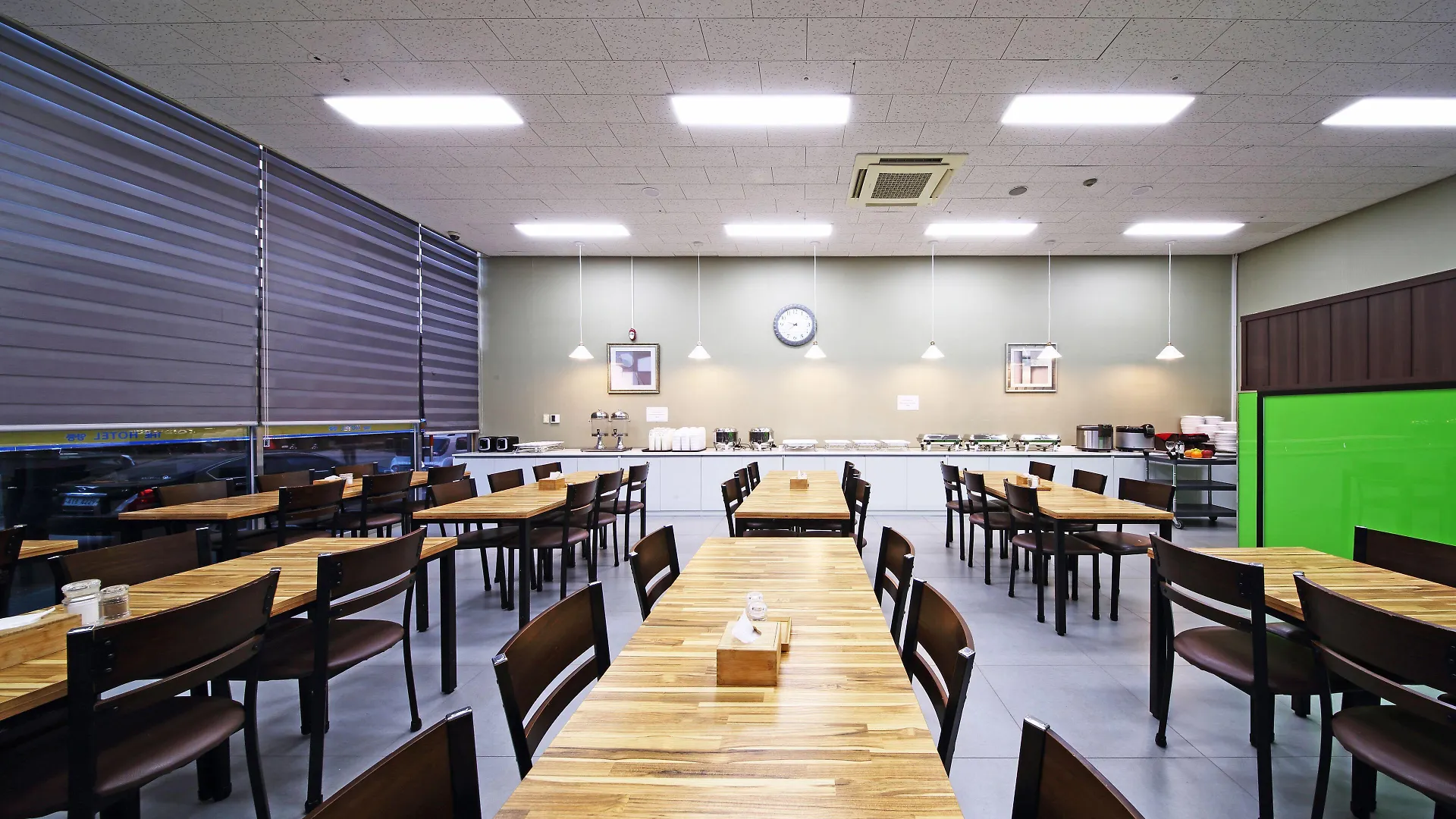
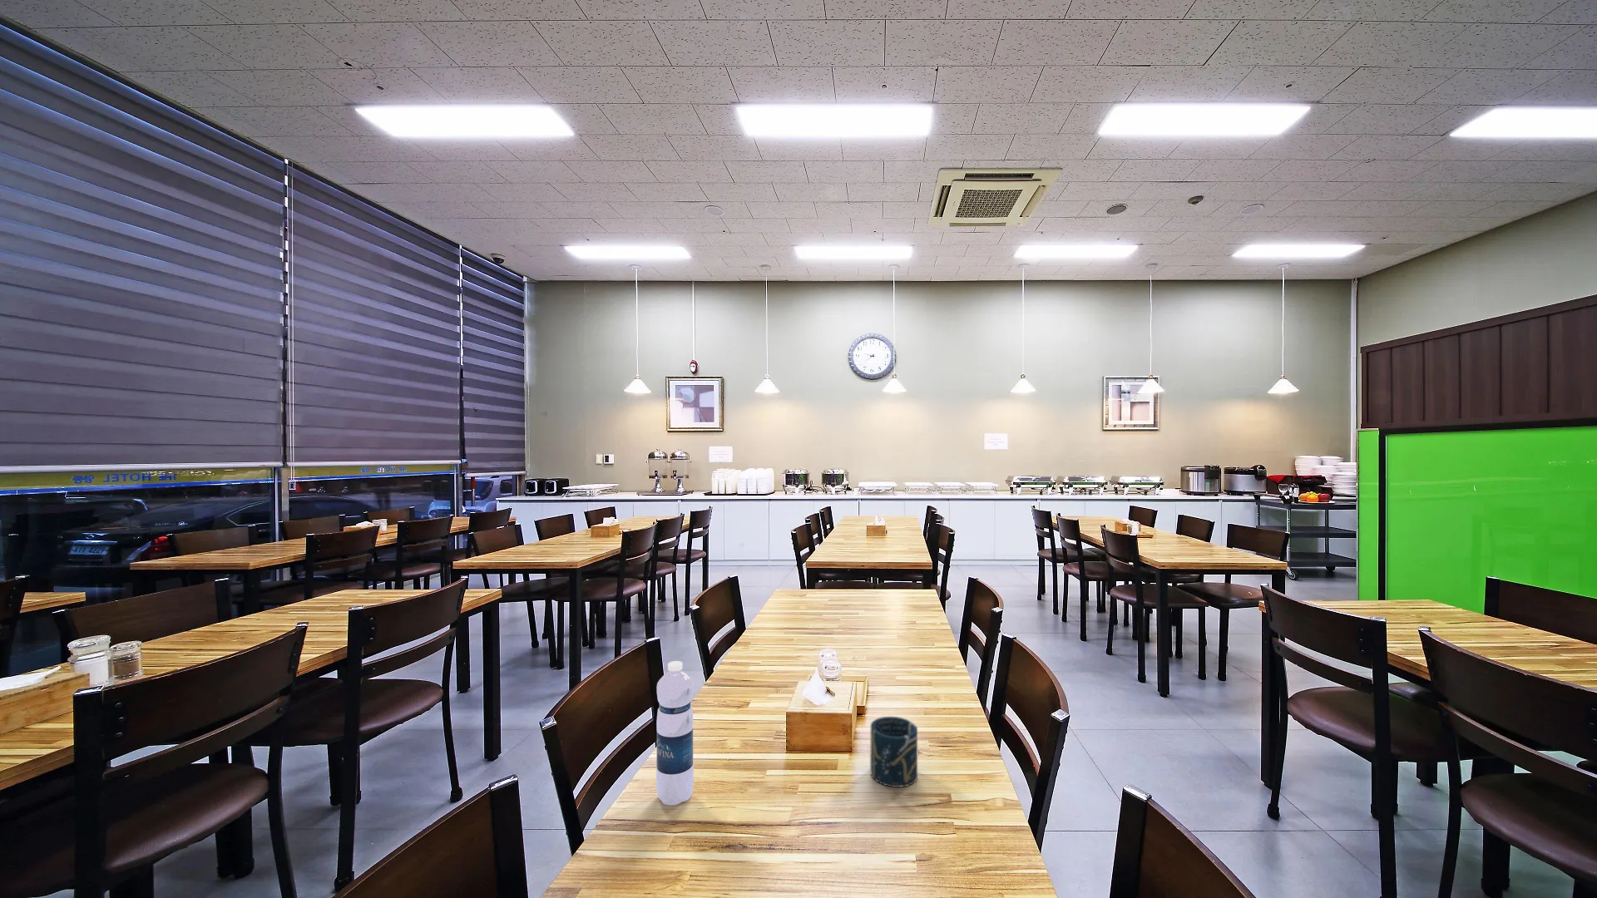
+ cup [869,716,918,788]
+ water bottle [656,660,694,806]
